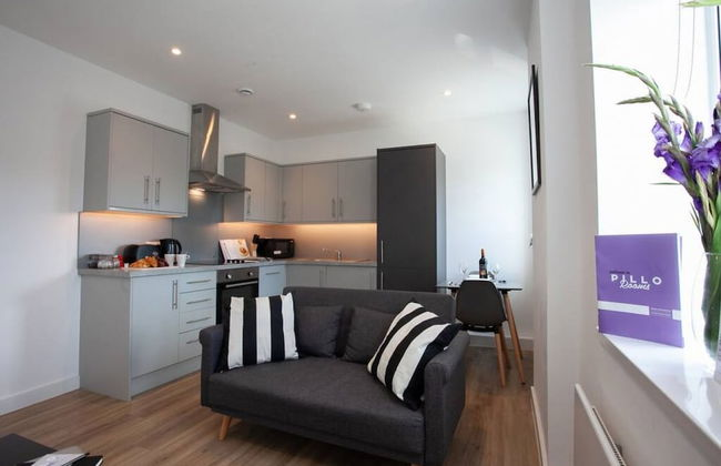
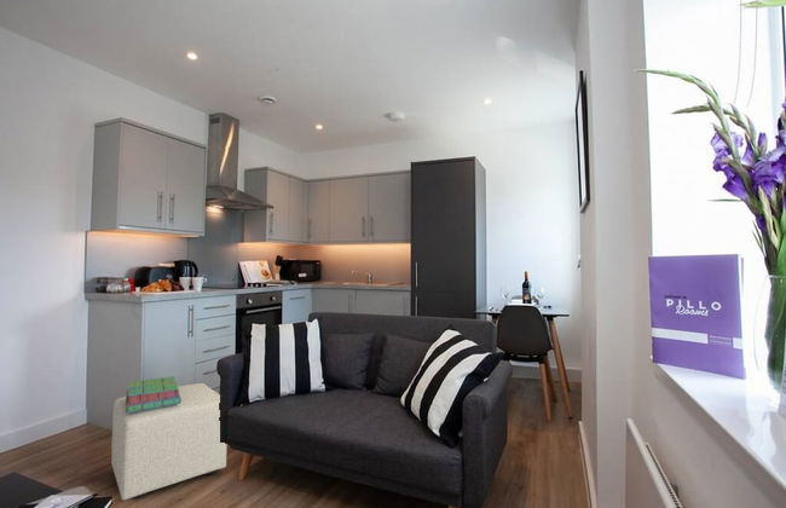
+ stack of books [125,375,181,414]
+ ottoman [110,382,229,502]
